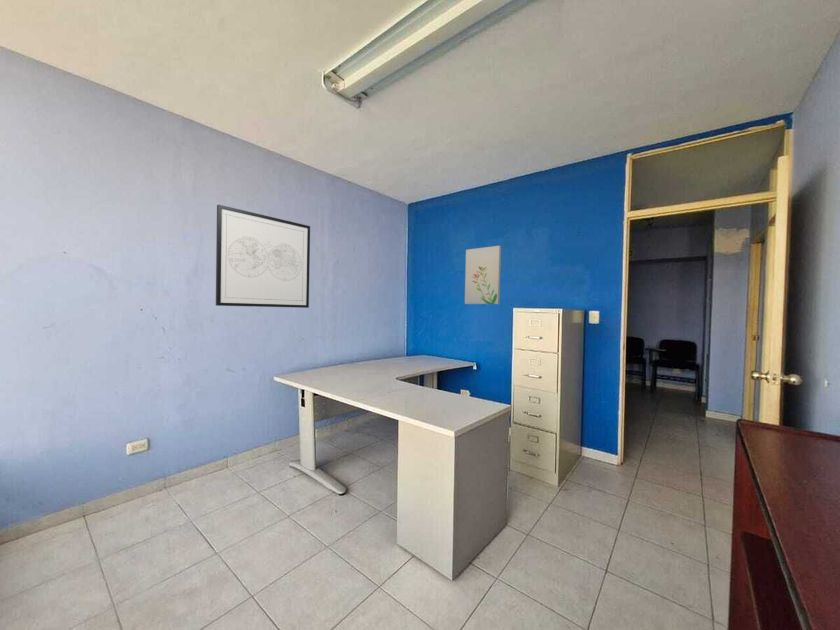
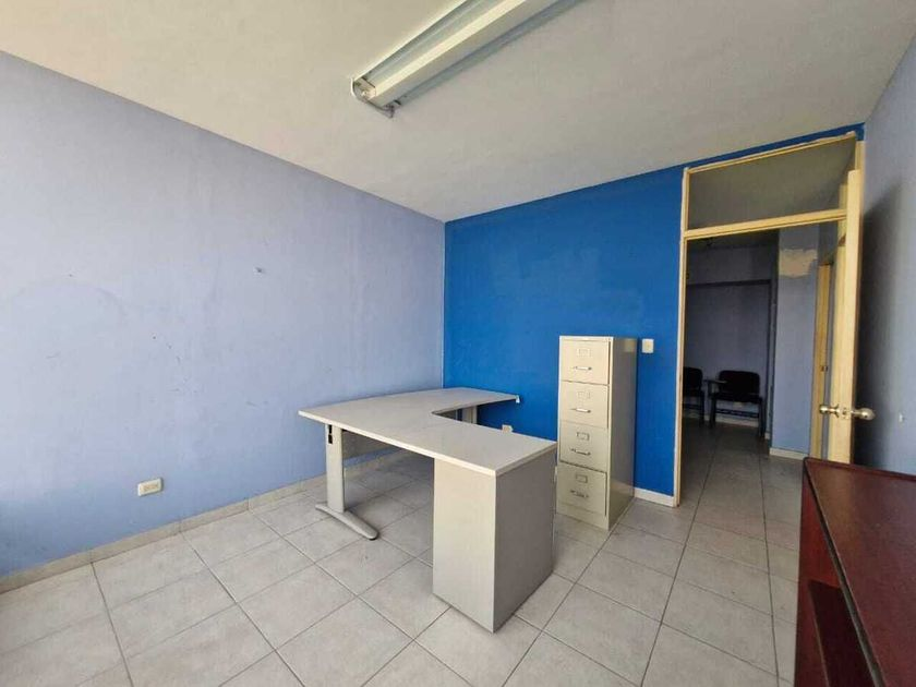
- wall art [215,203,311,309]
- wall art [464,245,502,305]
